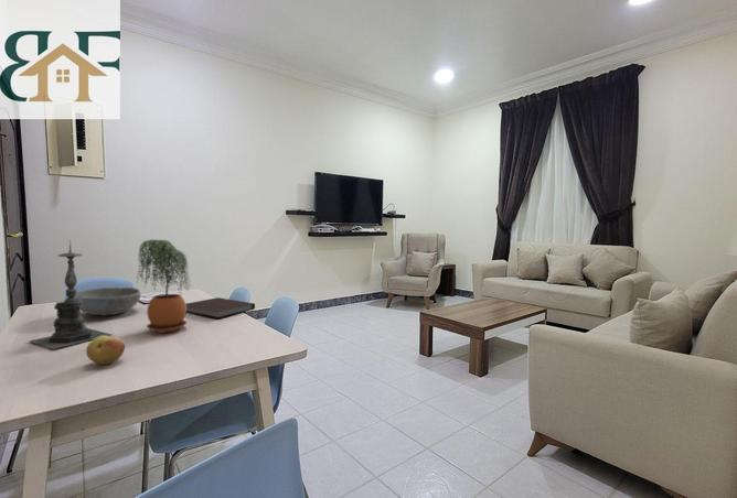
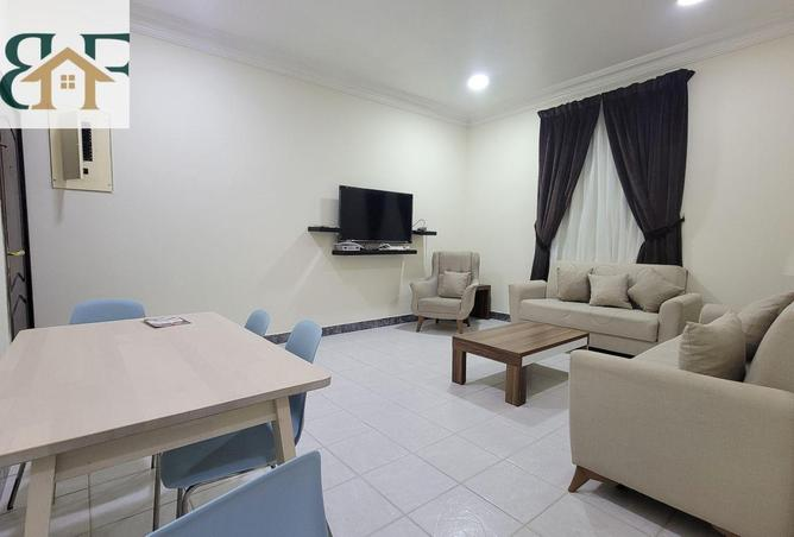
- bowl [74,286,141,317]
- fruit [85,336,126,365]
- notebook [185,296,256,320]
- potted plant [136,238,191,334]
- candle holder [28,239,114,350]
